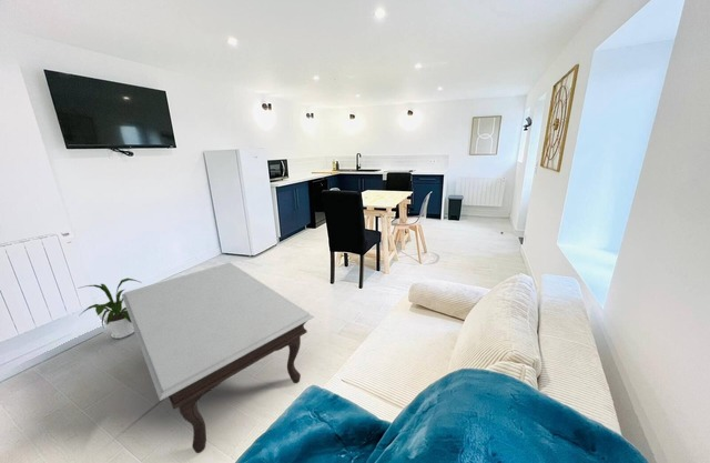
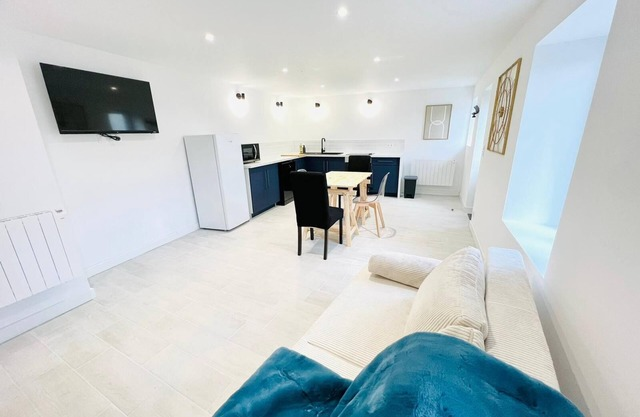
- coffee table [121,261,315,454]
- house plant [77,278,143,340]
